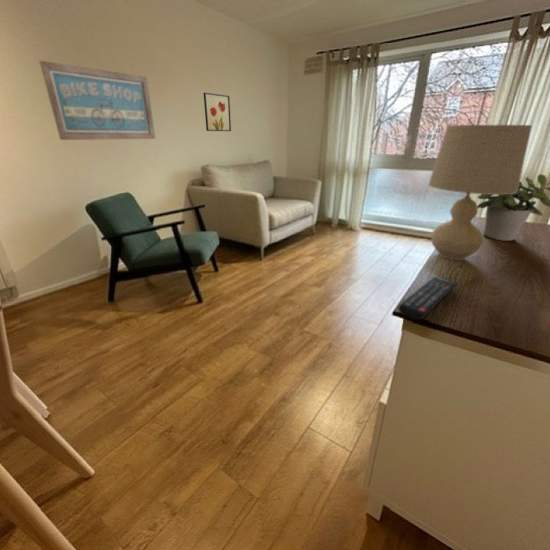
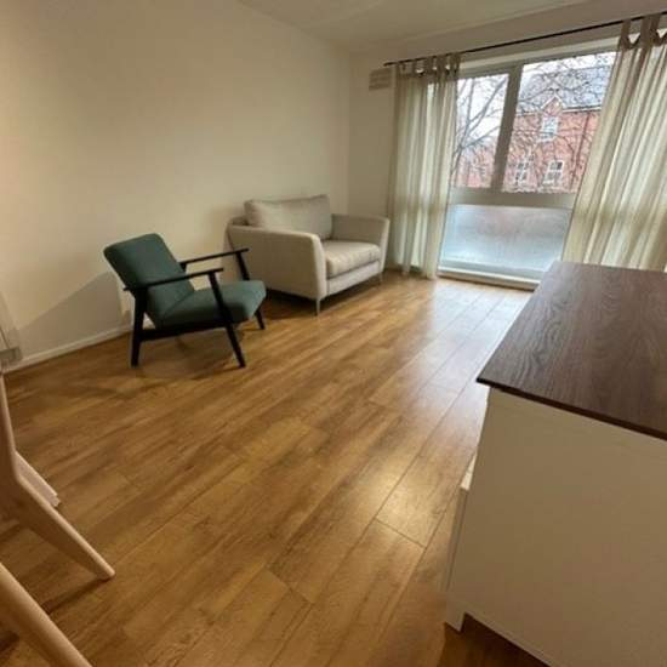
- table lamp [427,124,533,261]
- wall art [203,92,232,132]
- remote control [397,276,458,321]
- wall art [38,60,156,141]
- potted plant [477,173,550,242]
